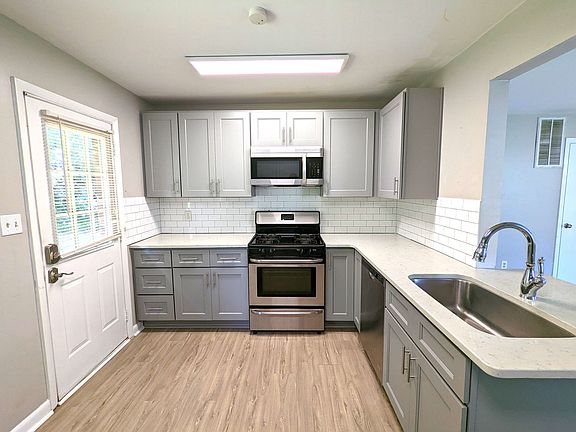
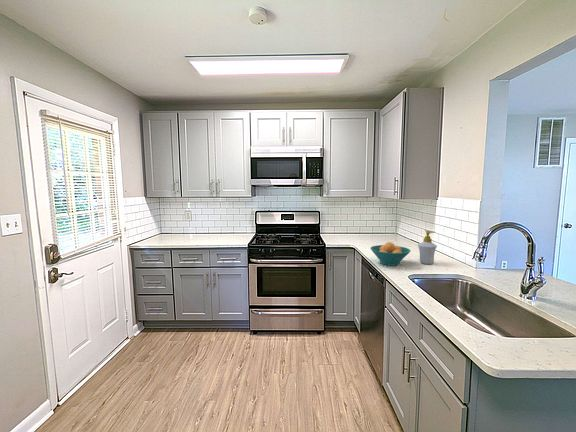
+ fruit bowl [369,241,411,267]
+ soap bottle [417,229,438,265]
